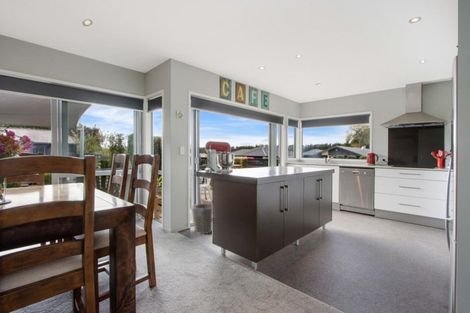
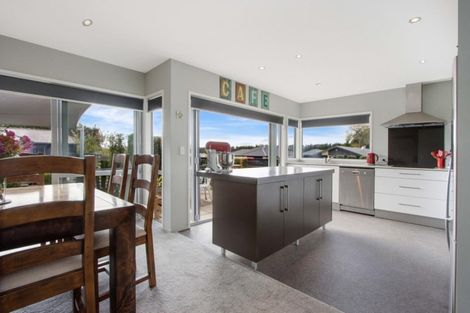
- waste bin [190,202,213,235]
